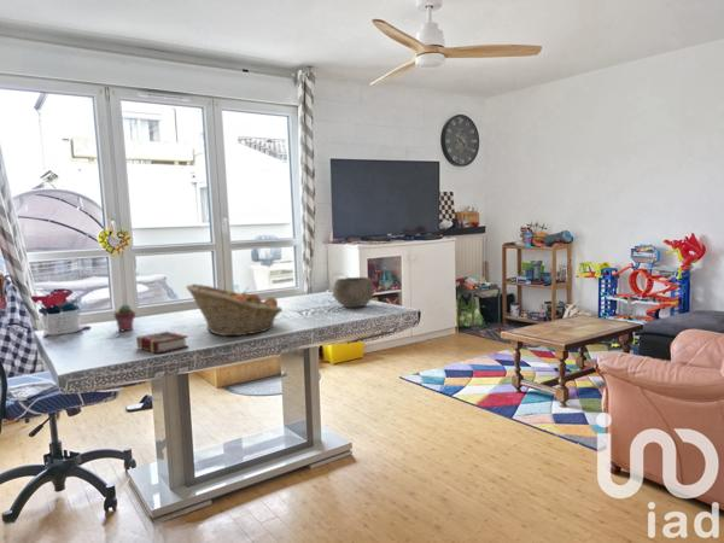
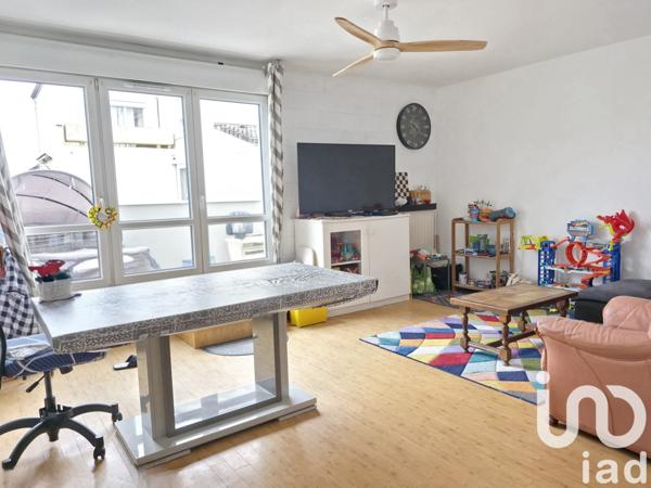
- bowl [332,276,375,309]
- potted succulent [113,303,136,332]
- fruit basket [185,282,284,337]
- book [135,331,189,355]
